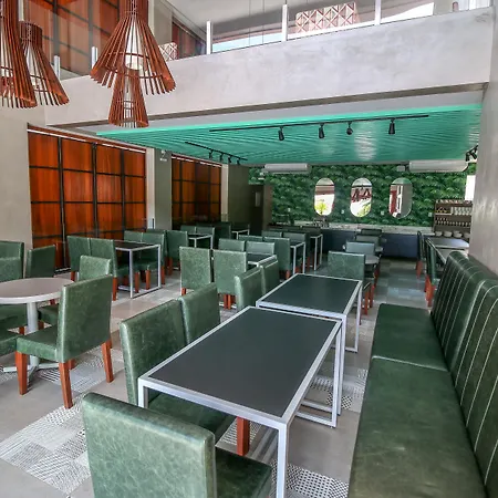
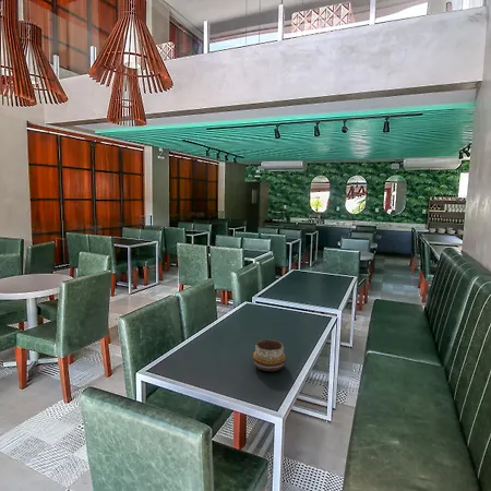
+ decorative bowl [252,339,287,372]
